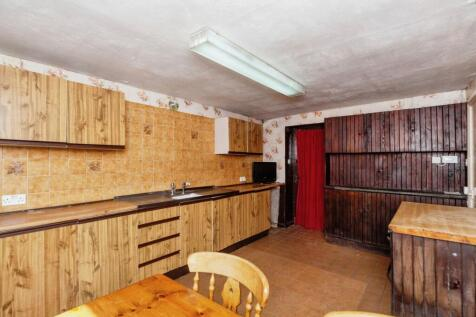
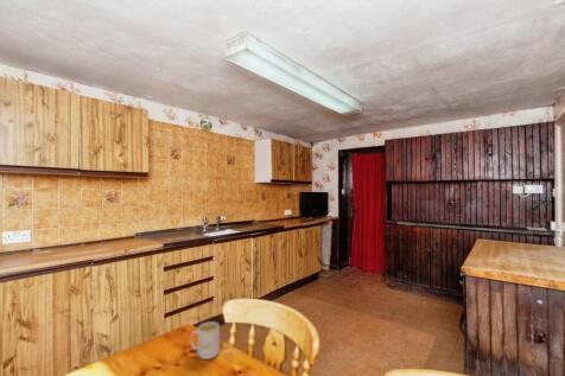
+ mug [189,320,221,361]
